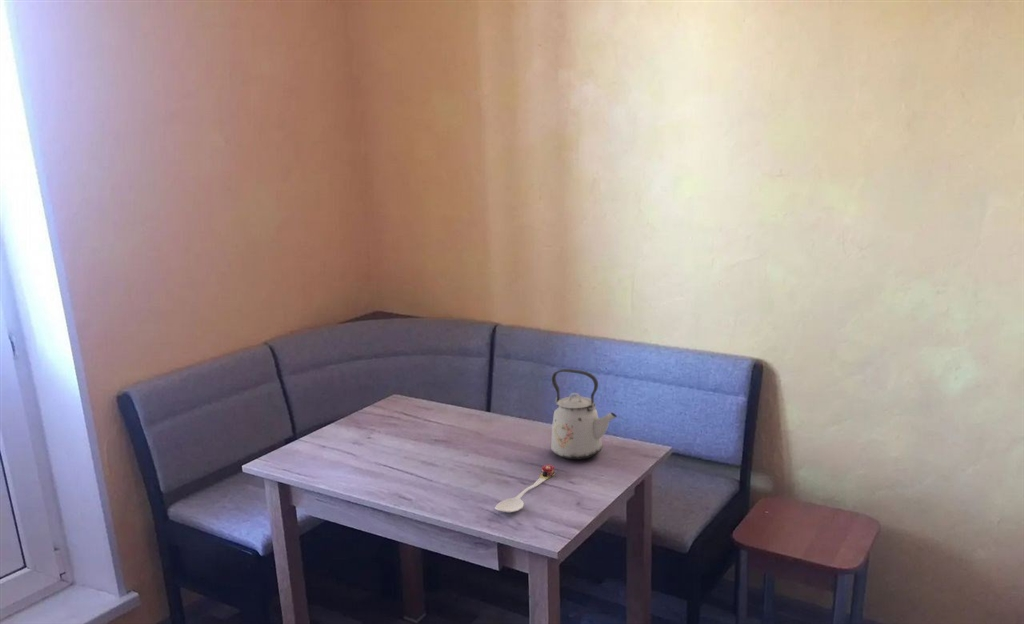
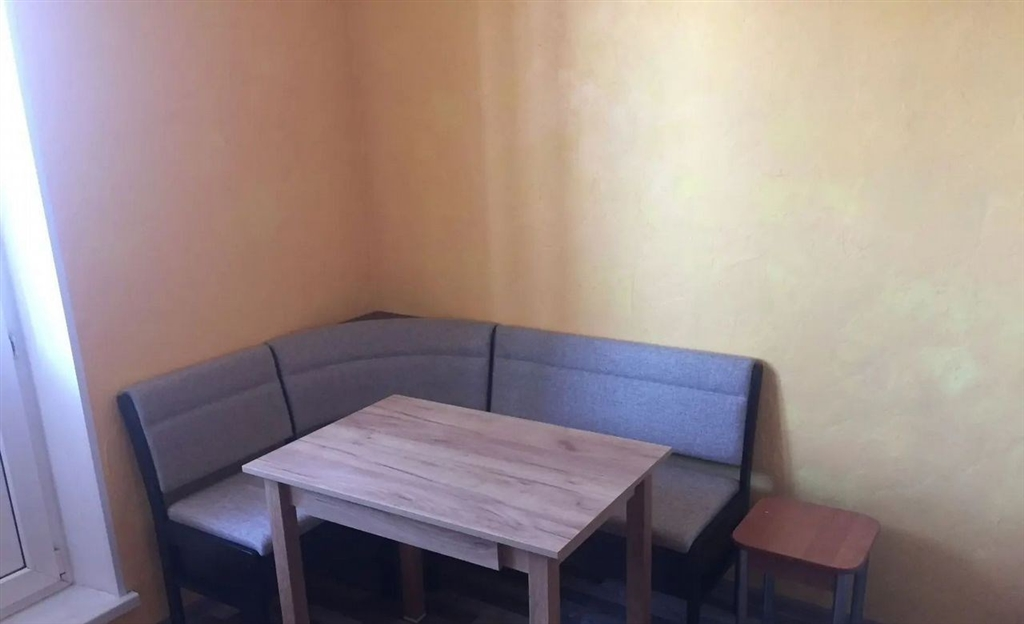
- spoon [494,464,556,514]
- kettle [550,368,618,461]
